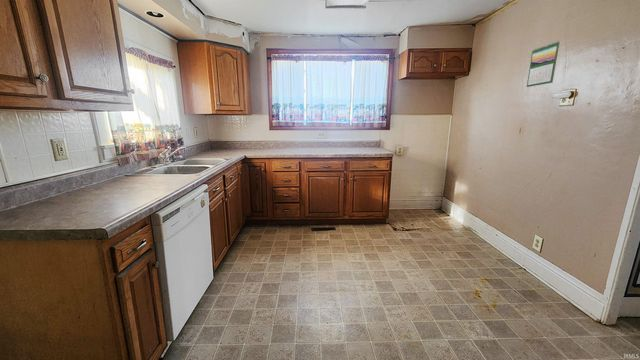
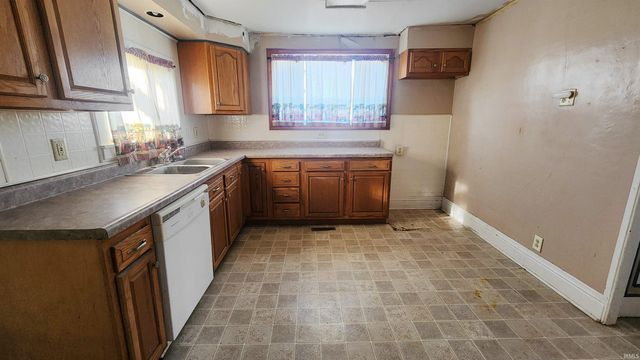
- calendar [526,40,561,88]
